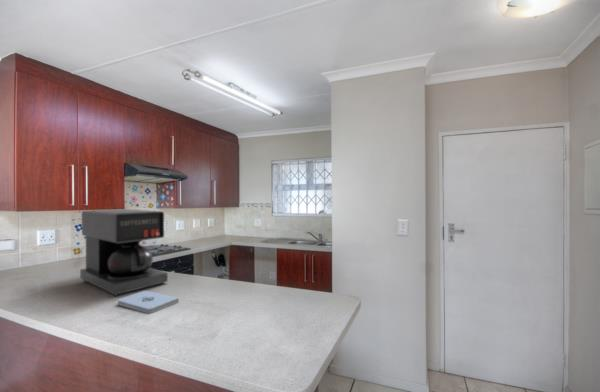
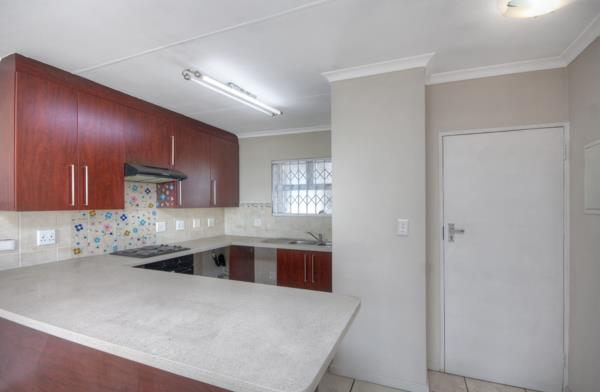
- notepad [116,290,180,314]
- coffee maker [79,208,168,297]
